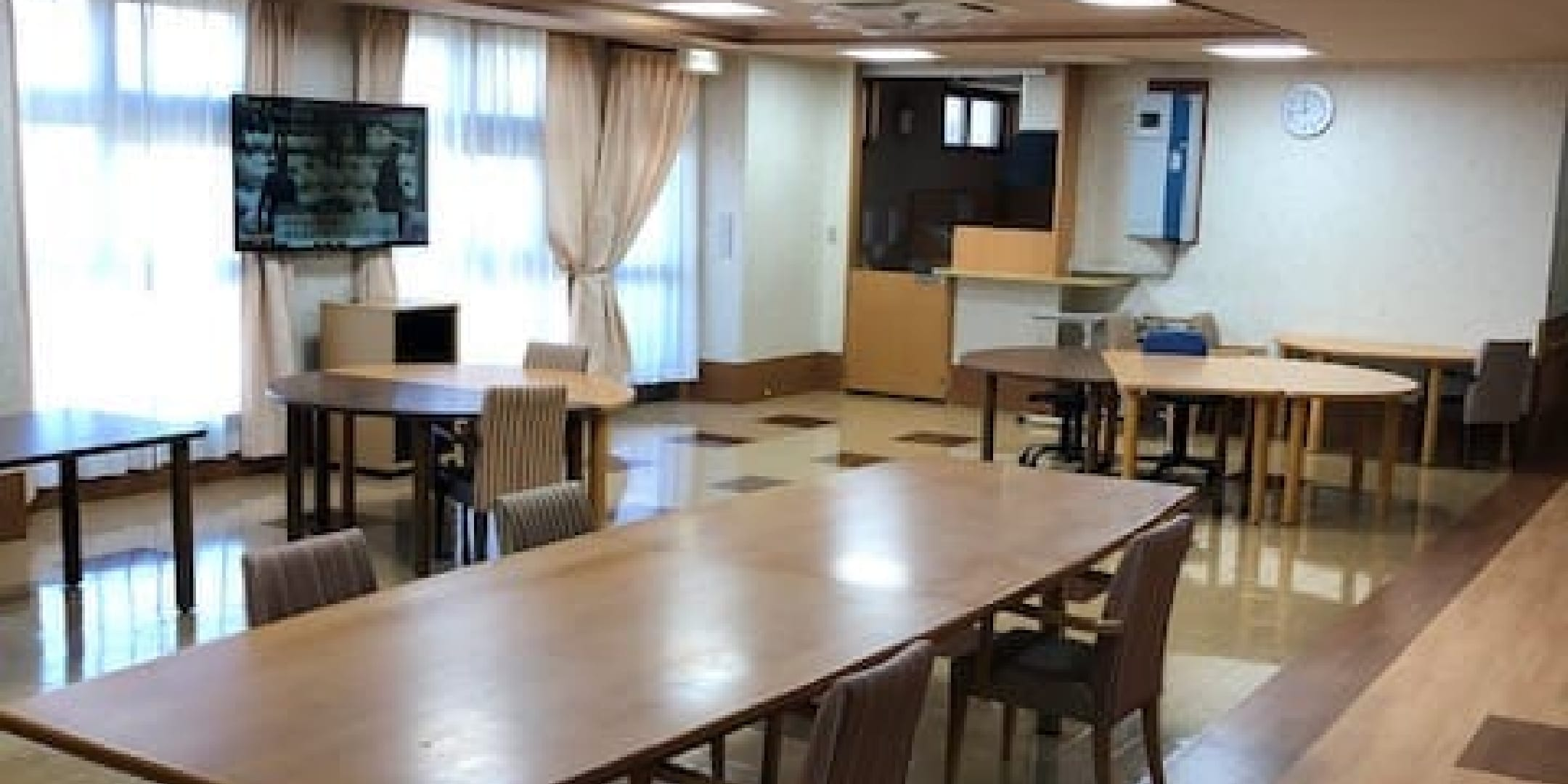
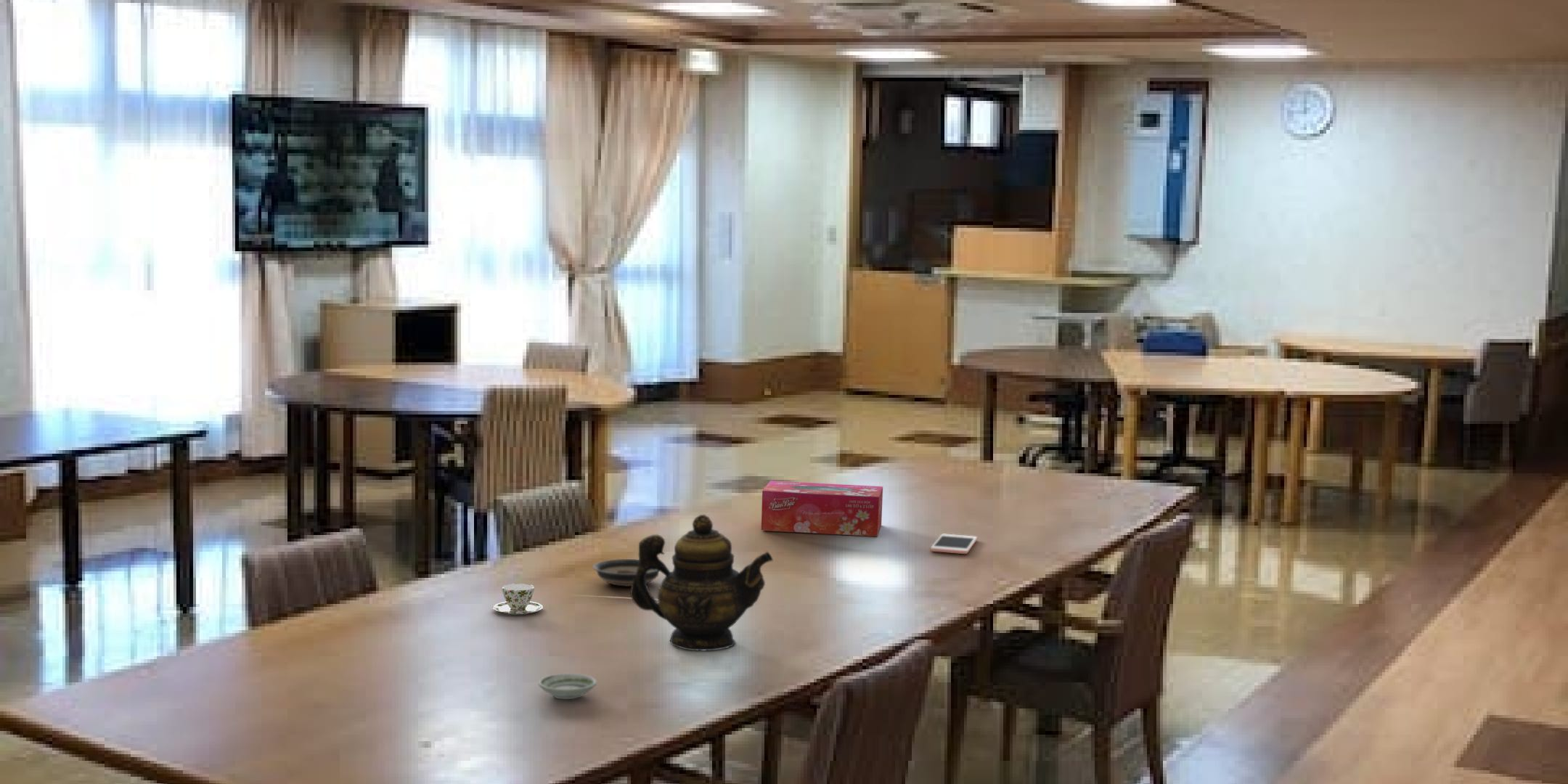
+ teapot [629,514,774,652]
+ cell phone [930,534,978,555]
+ saucer [537,673,597,700]
+ tissue box [761,480,883,537]
+ saucer [592,558,660,587]
+ teacup [492,583,544,616]
